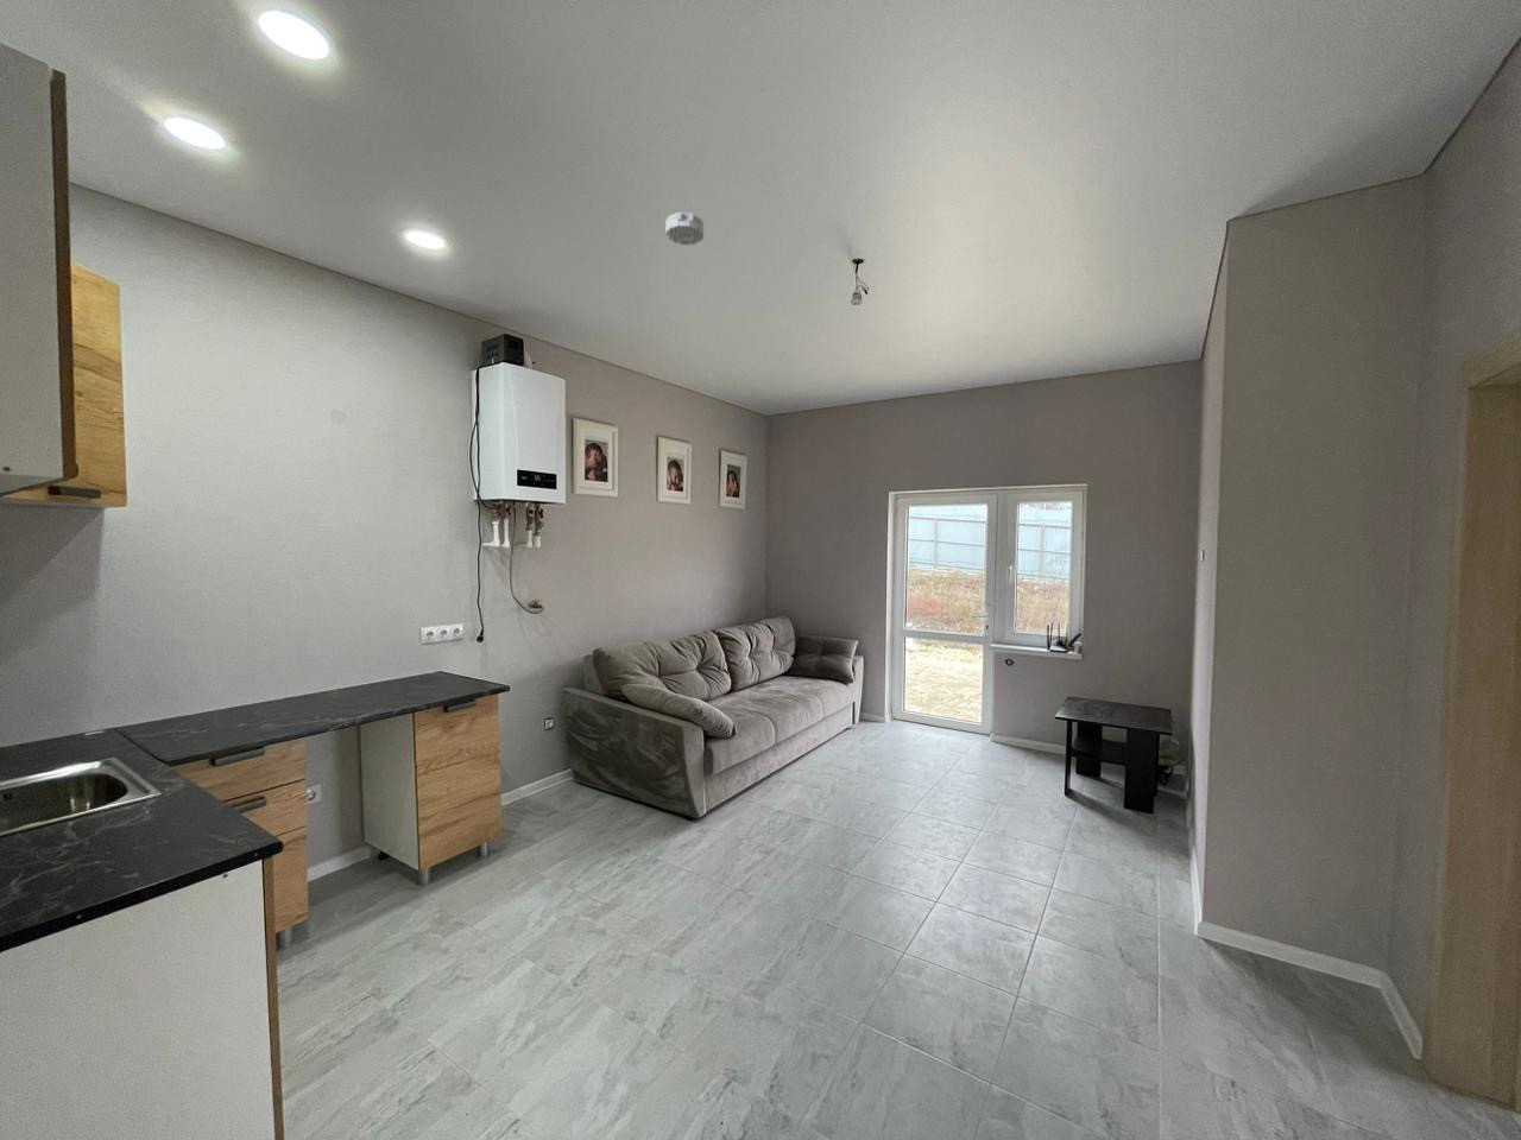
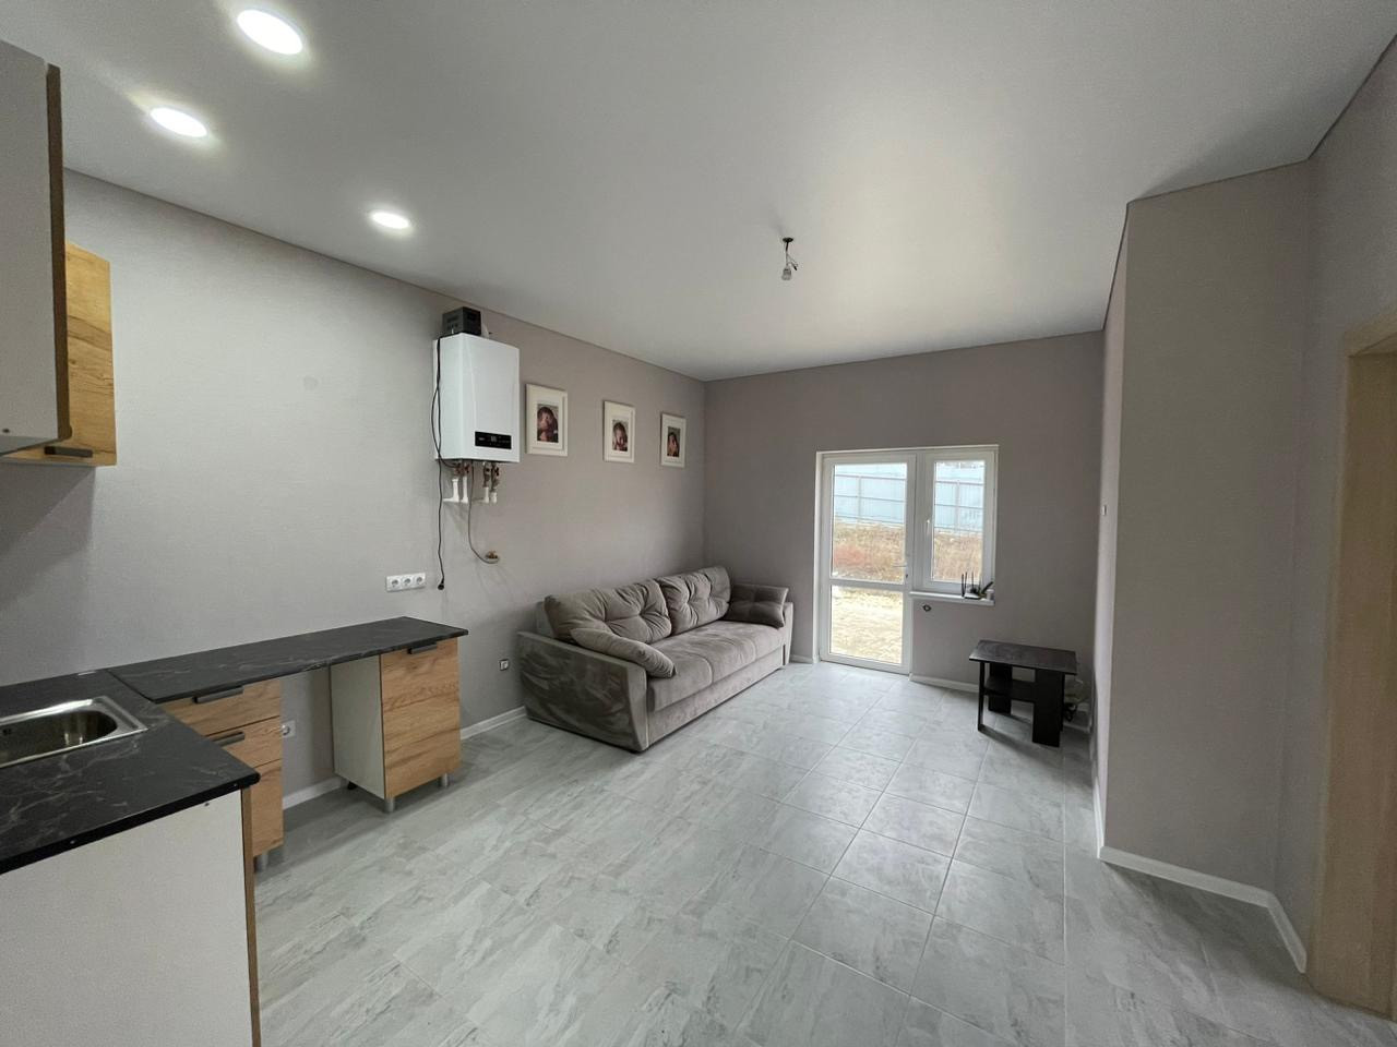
- smoke detector [666,211,704,245]
